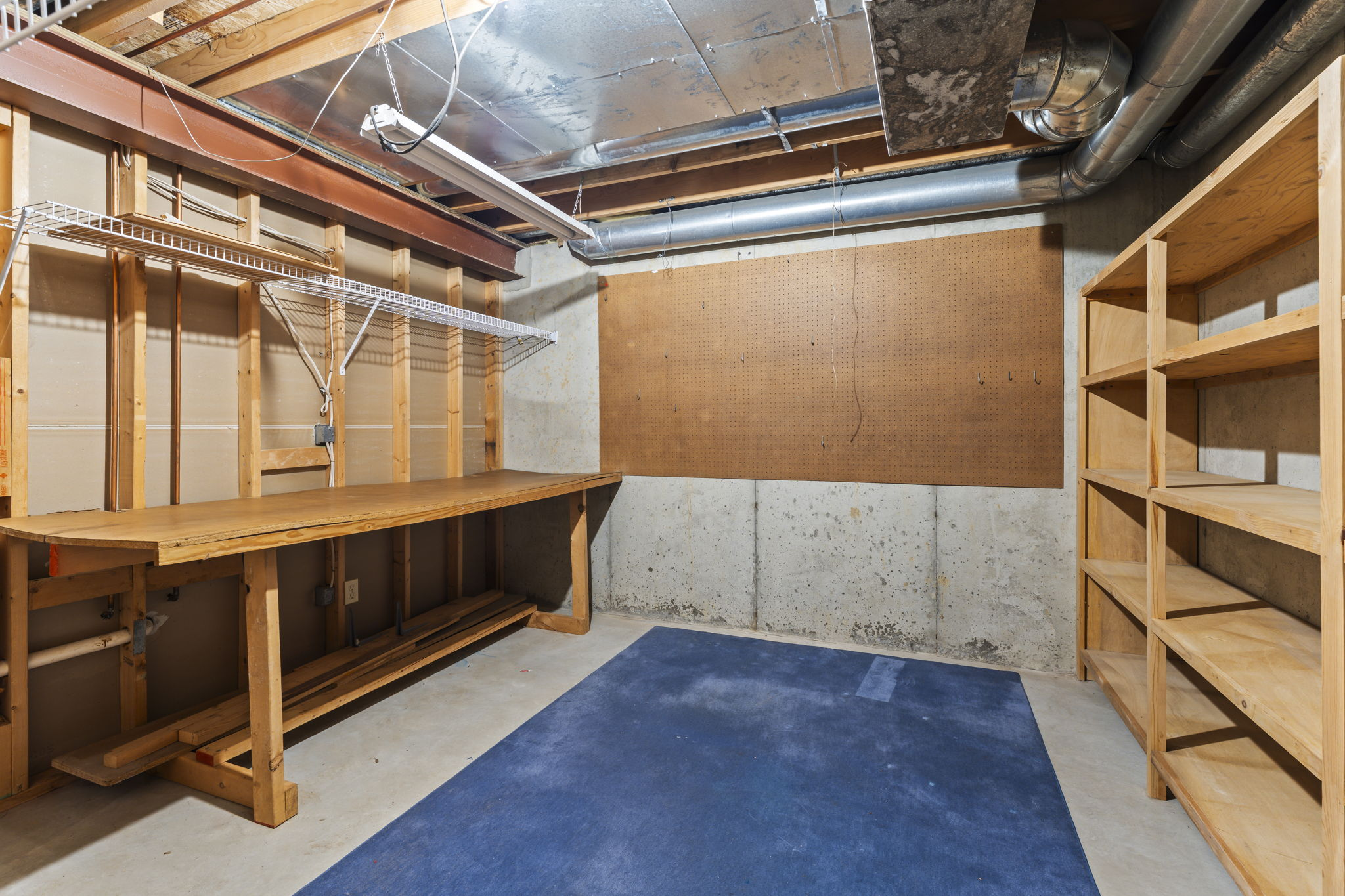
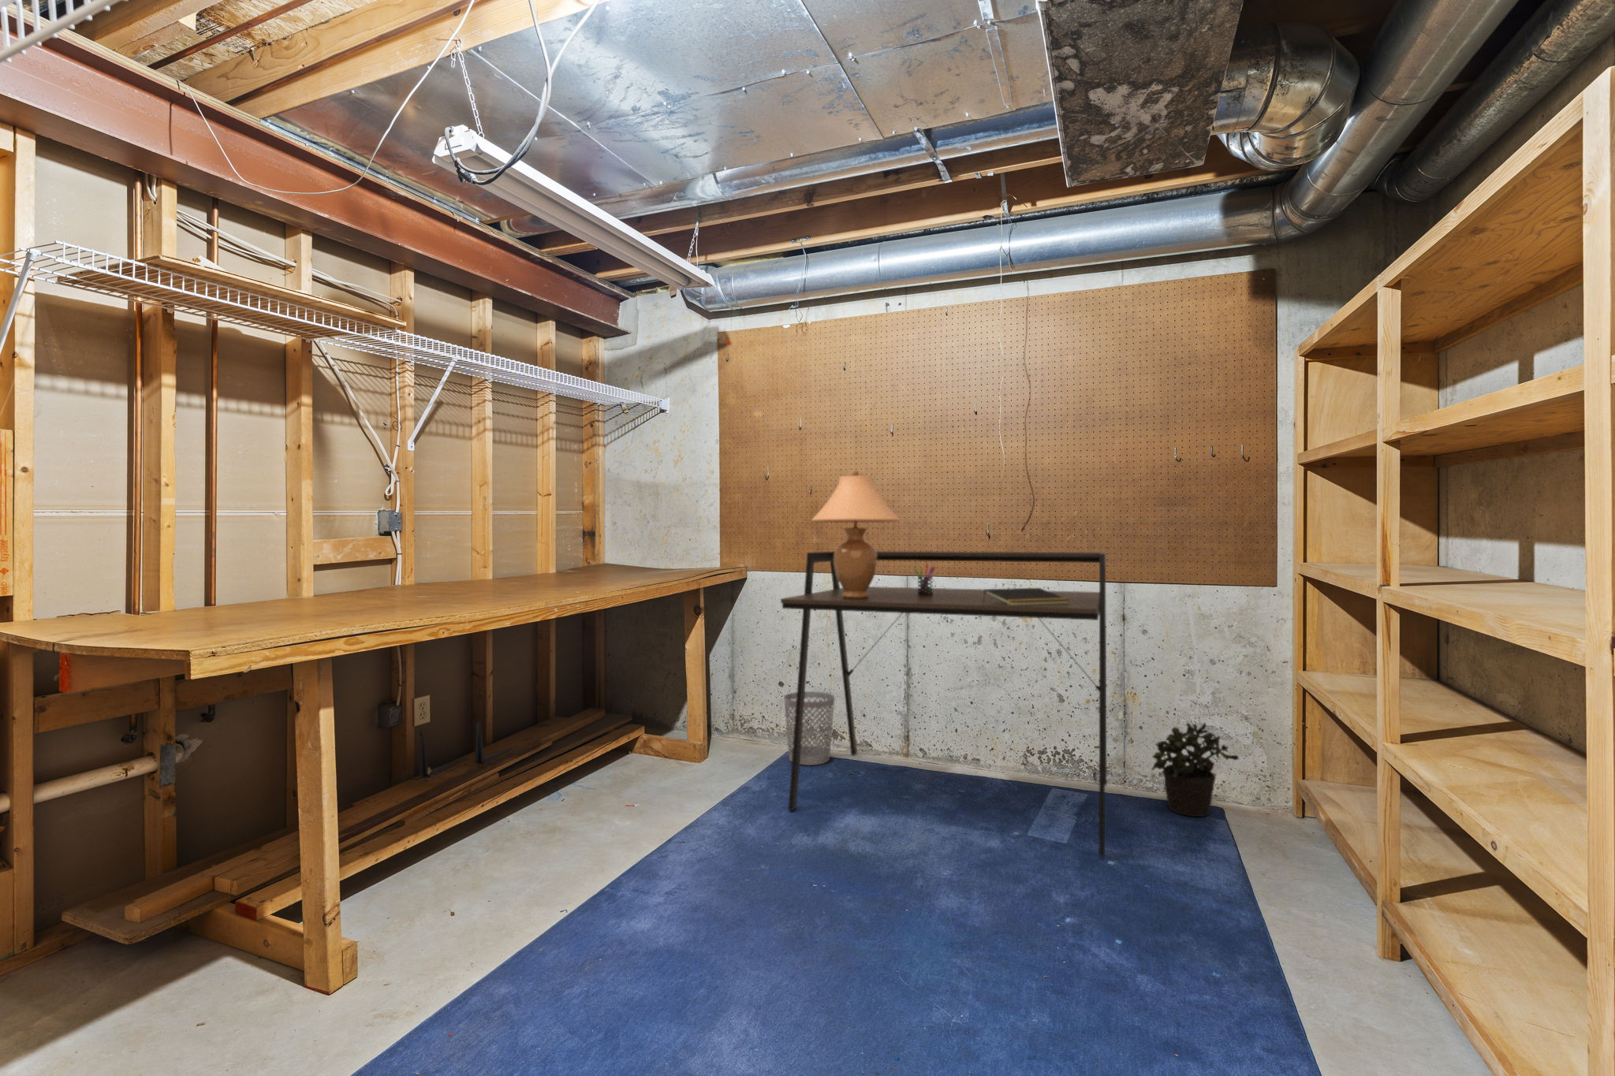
+ table lamp [811,470,902,599]
+ pen holder [914,563,937,596]
+ notepad [983,587,1069,606]
+ desk [780,550,1107,857]
+ potted plant [1150,722,1239,818]
+ wastebasket [783,691,835,766]
